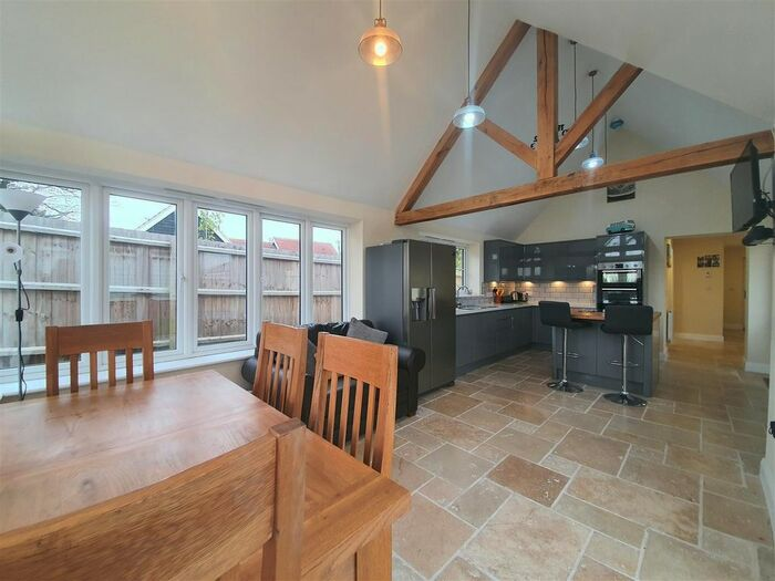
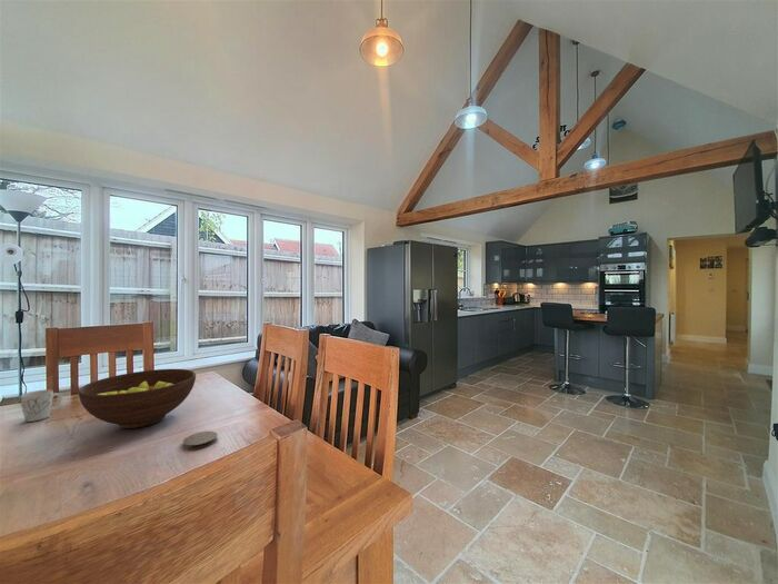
+ coaster [182,430,218,451]
+ fruit bowl [78,368,197,429]
+ mug [20,388,63,423]
